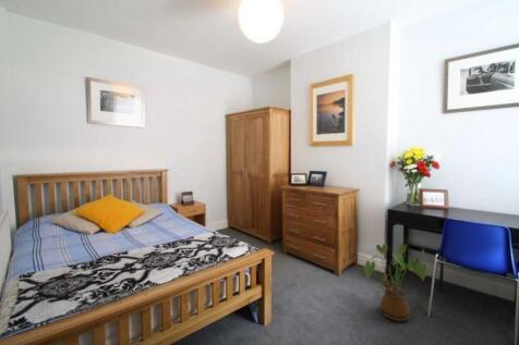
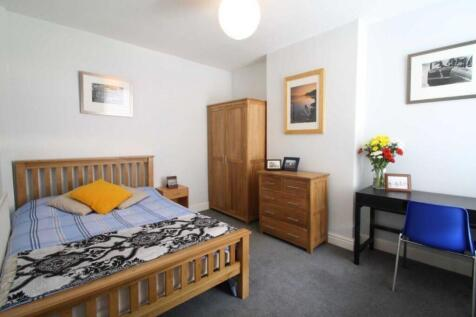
- house plant [362,243,432,322]
